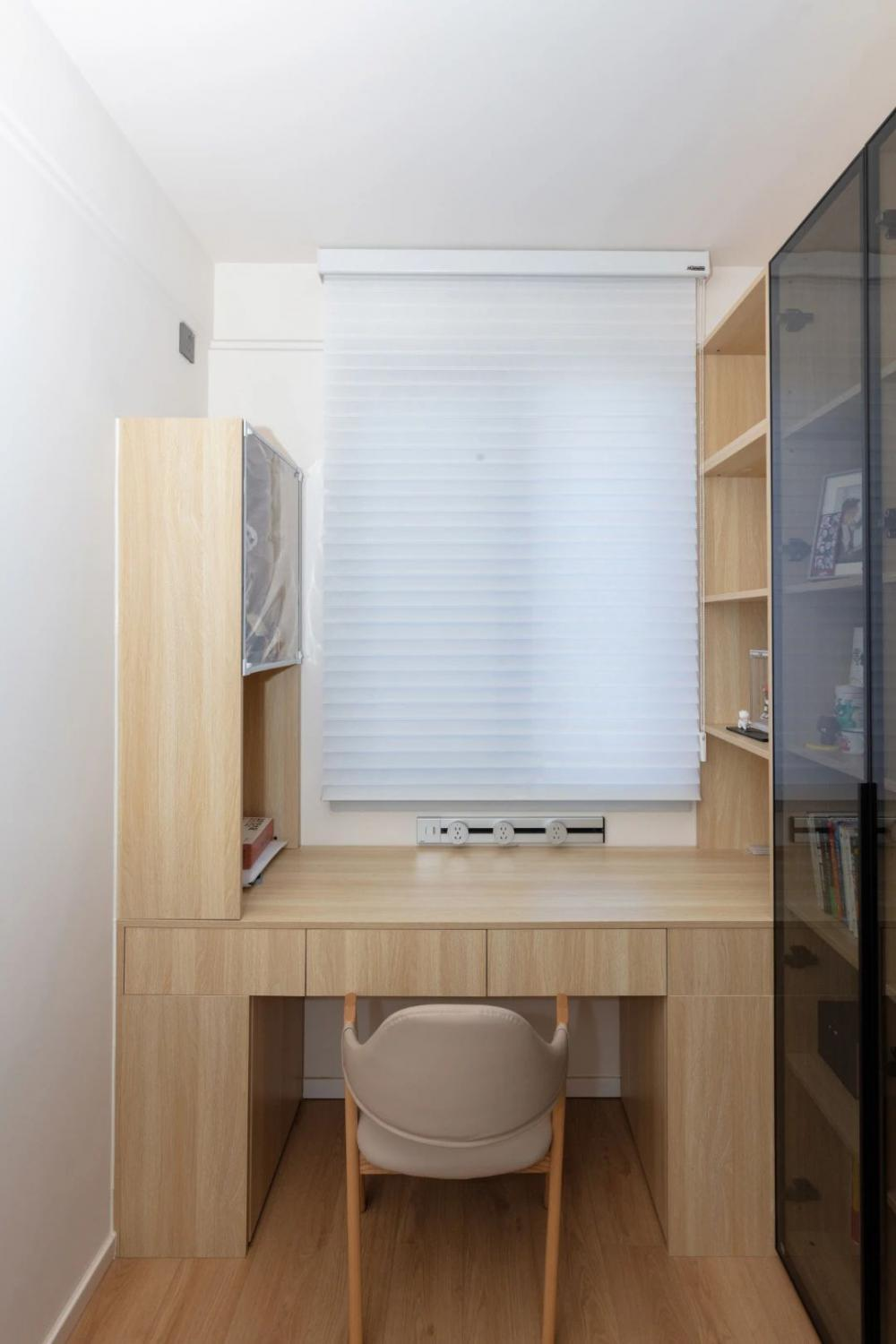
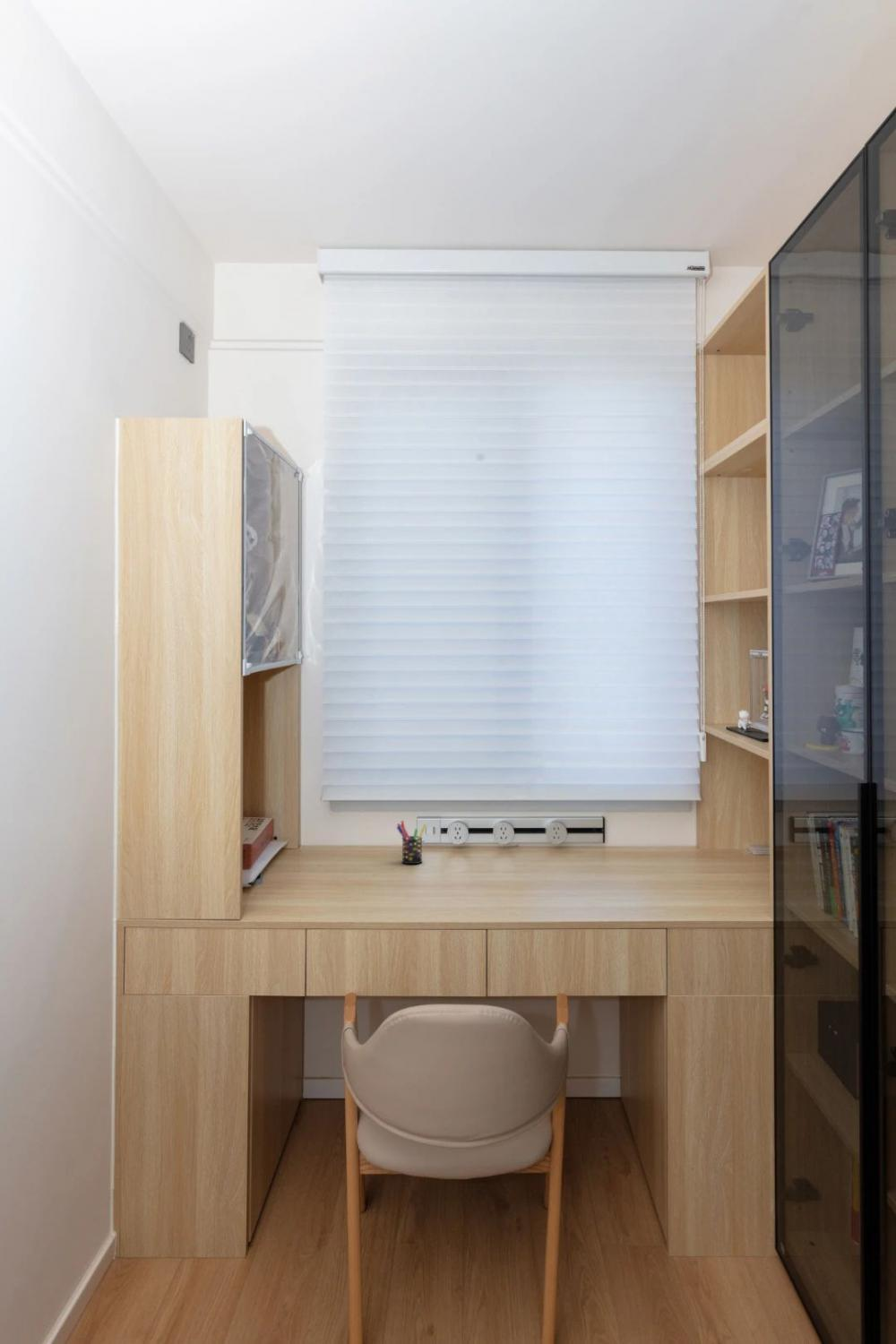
+ pen holder [395,820,427,865]
